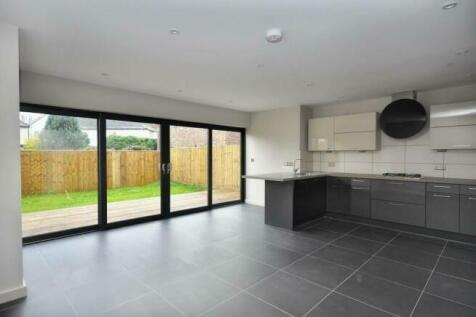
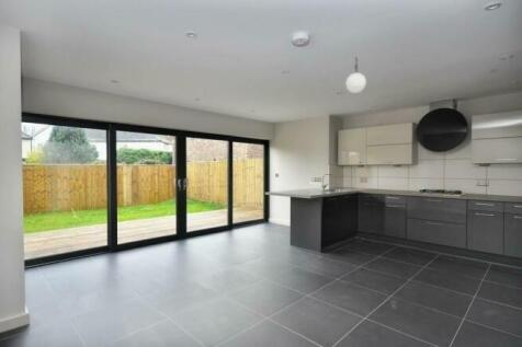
+ pendant lamp [344,56,367,94]
